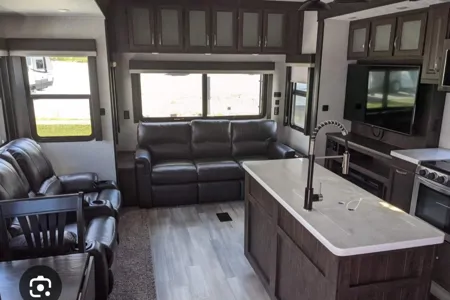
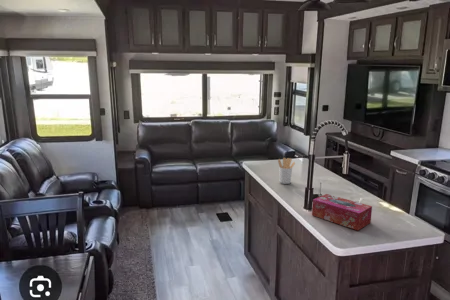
+ utensil holder [277,157,296,185]
+ tissue box [311,193,373,231]
